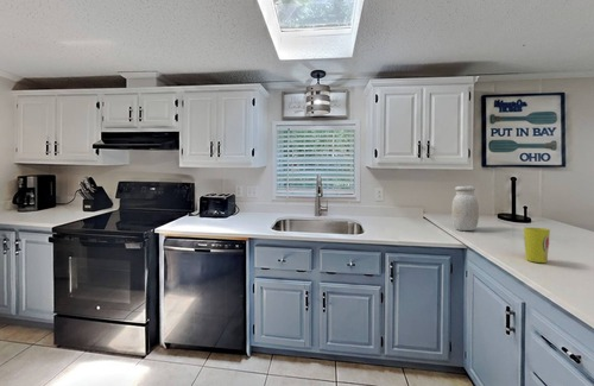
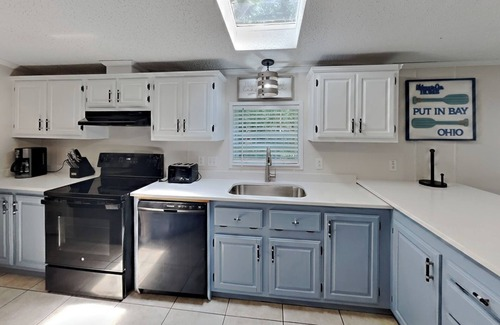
- cup [523,227,551,264]
- jar [450,185,480,232]
